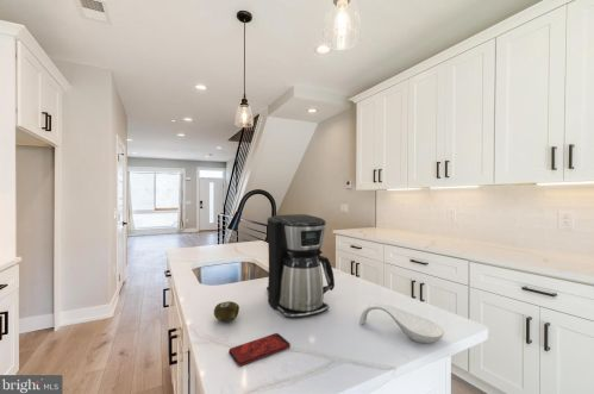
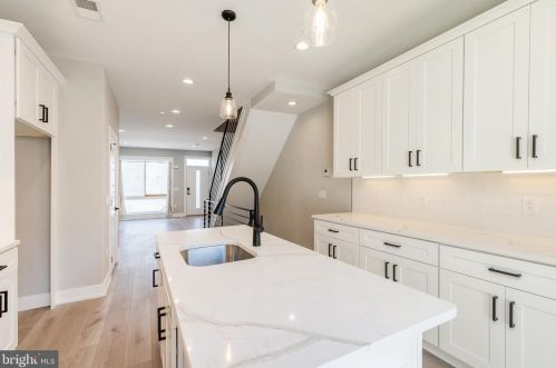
- fruit [213,300,240,323]
- spoon rest [358,302,445,344]
- coffee maker [265,213,336,319]
- smartphone [227,332,292,367]
